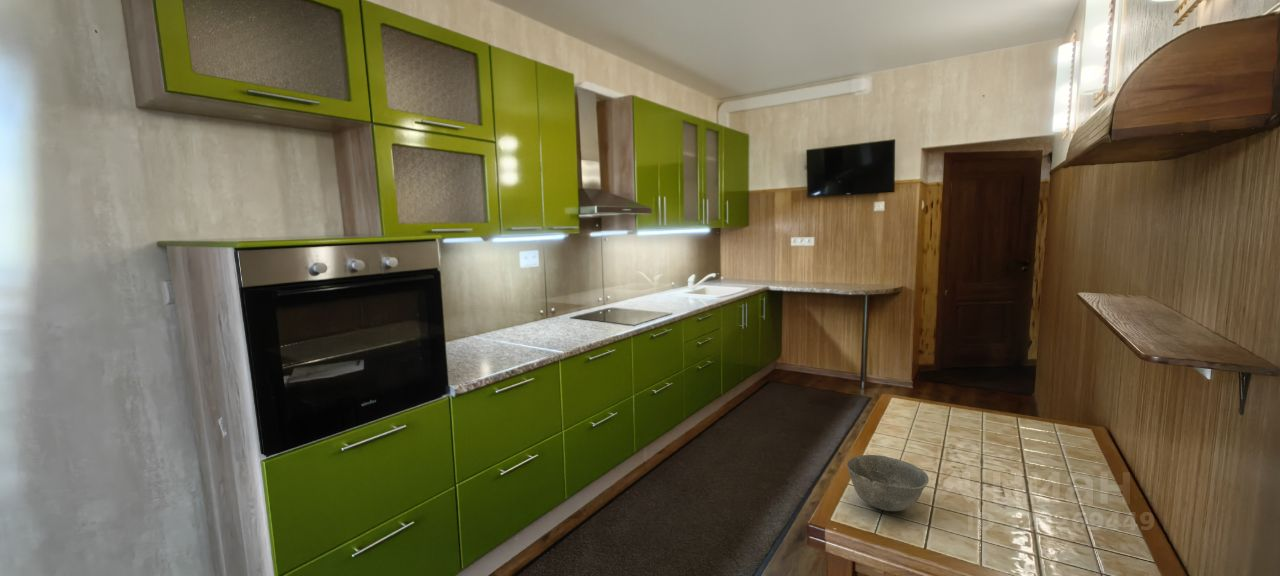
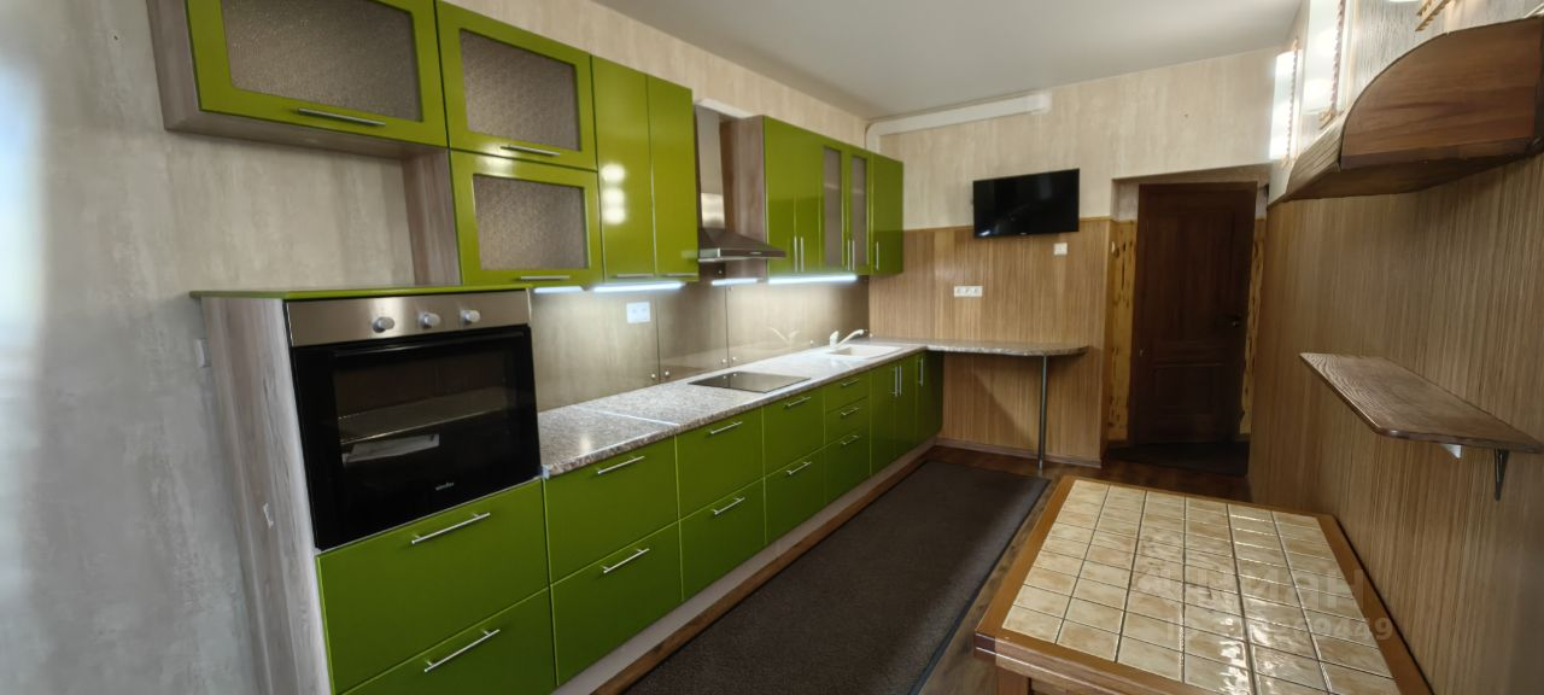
- bowl [846,454,930,512]
